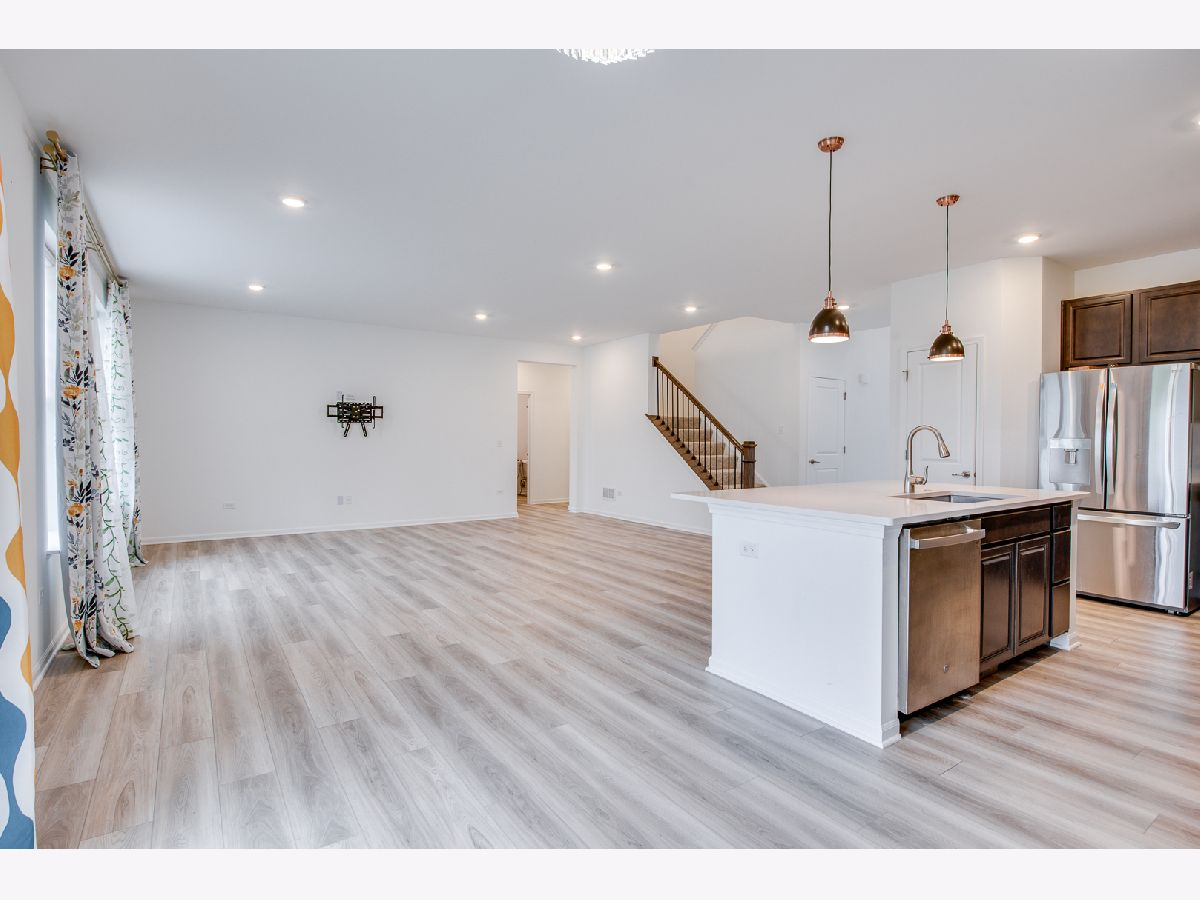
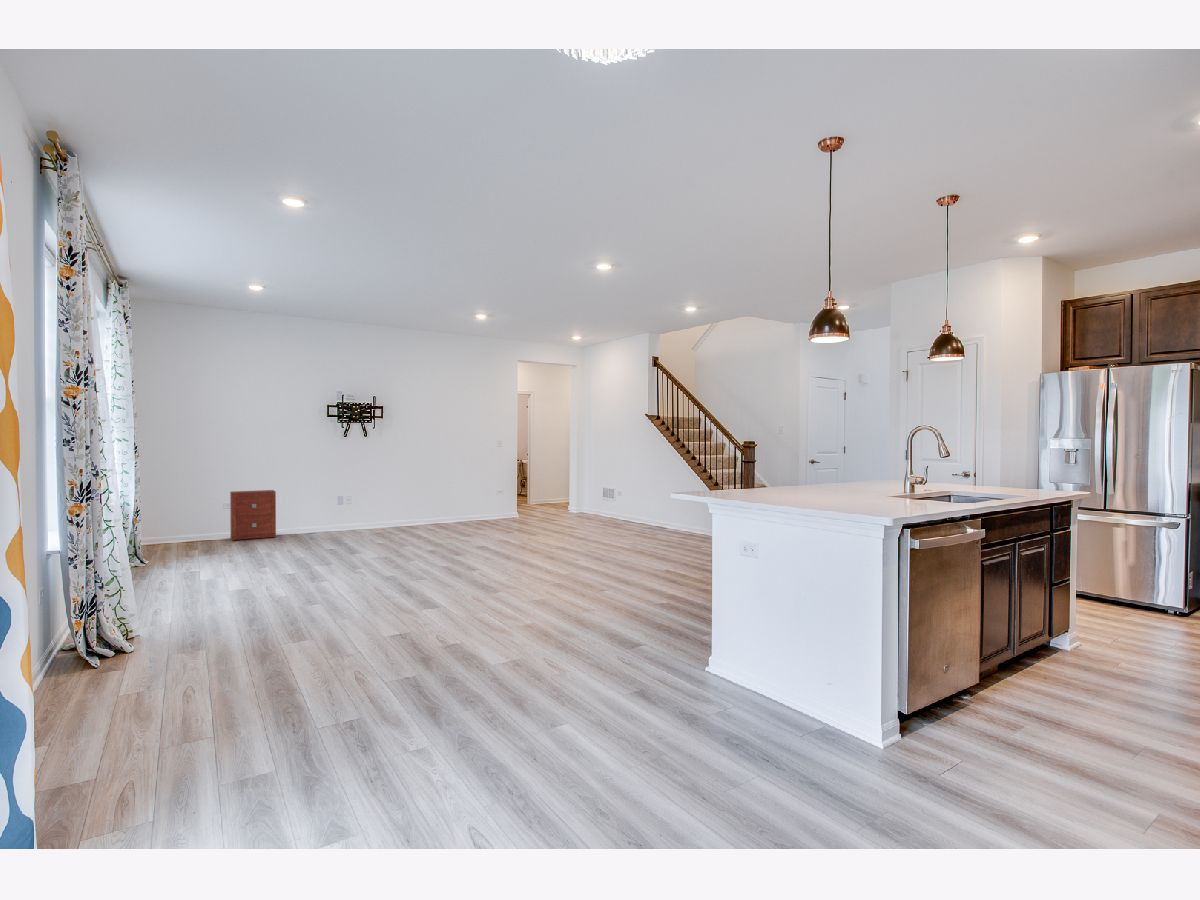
+ nightstand [229,489,277,542]
